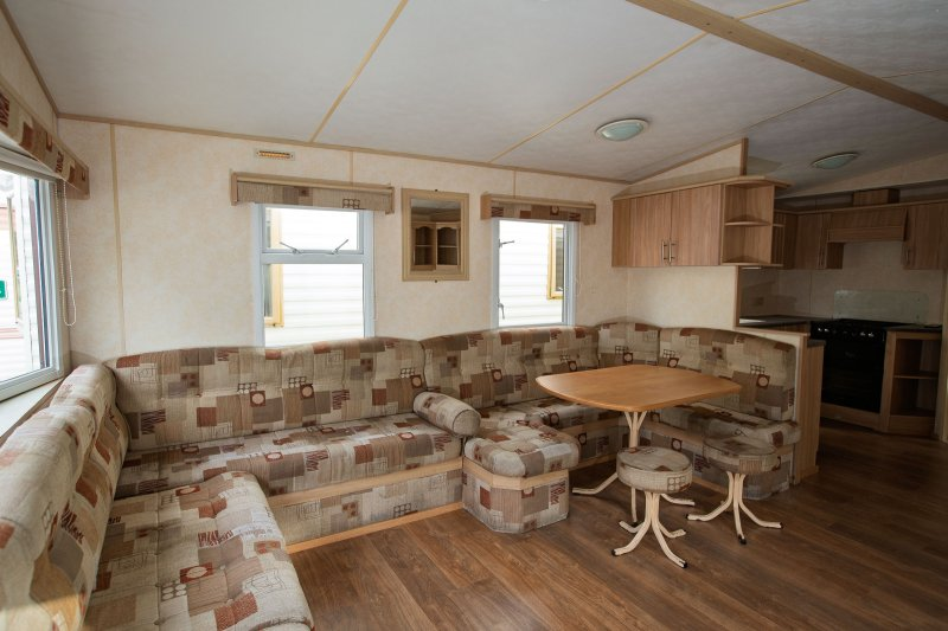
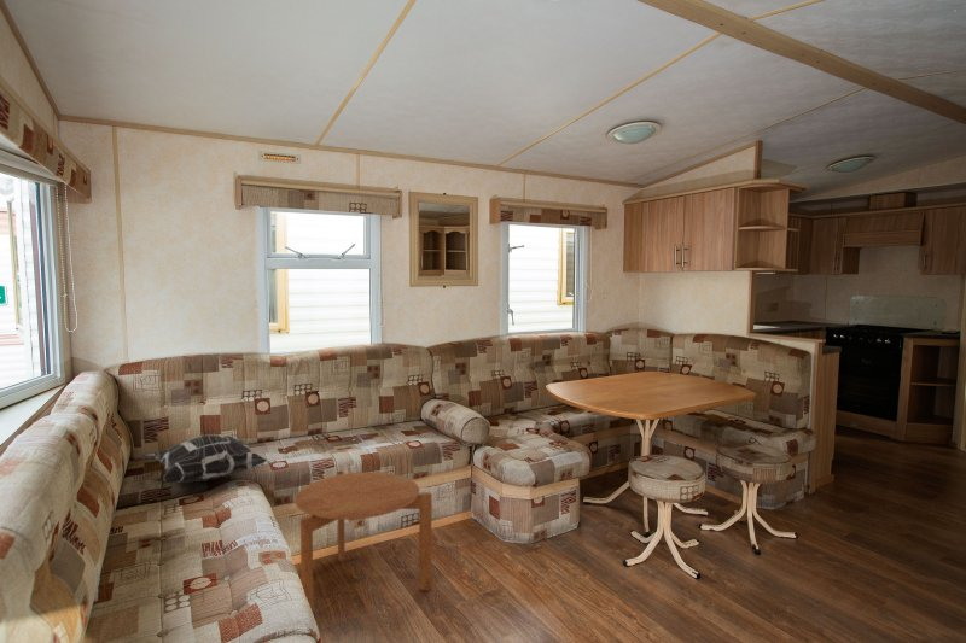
+ decorative pillow [141,434,268,484]
+ side table [293,470,432,614]
